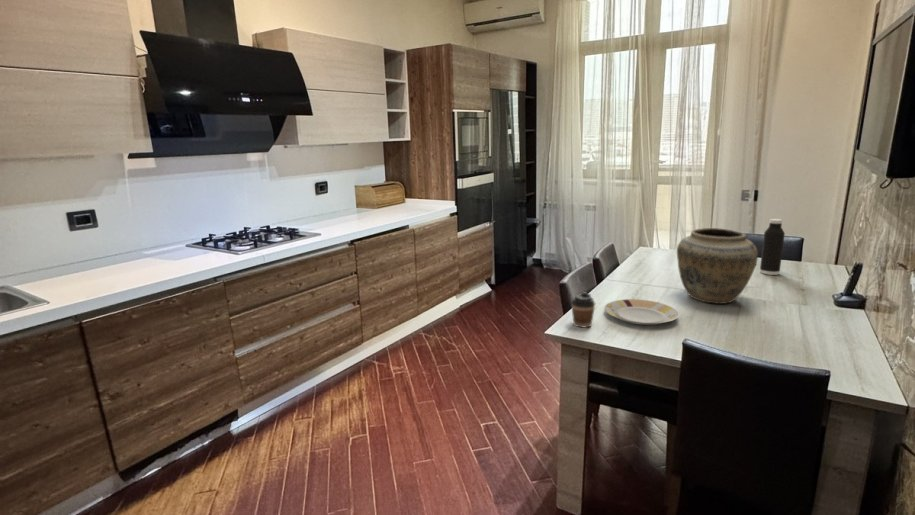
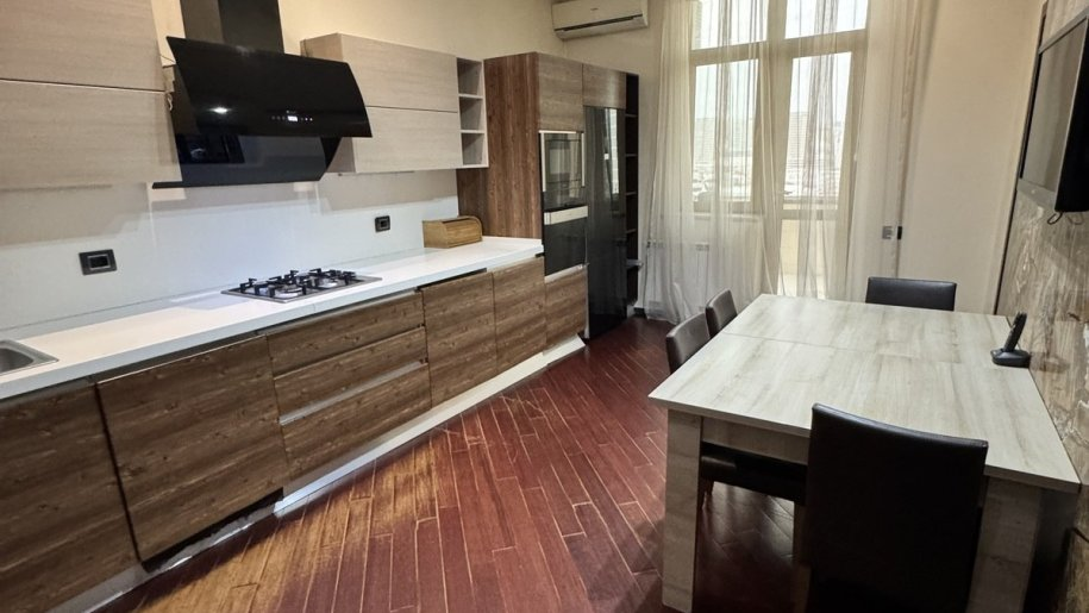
- vase [676,227,759,305]
- coffee cup [570,292,597,328]
- water bottle [759,218,786,276]
- plate [604,298,680,326]
